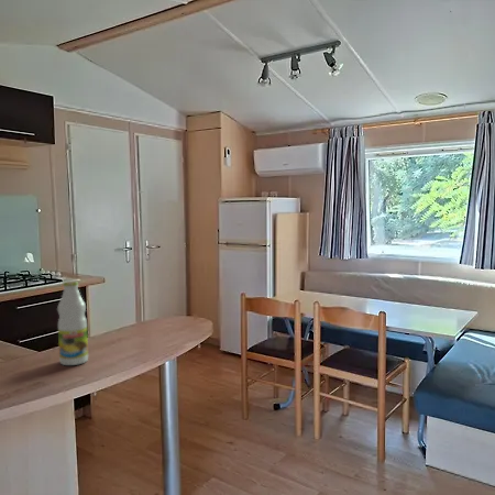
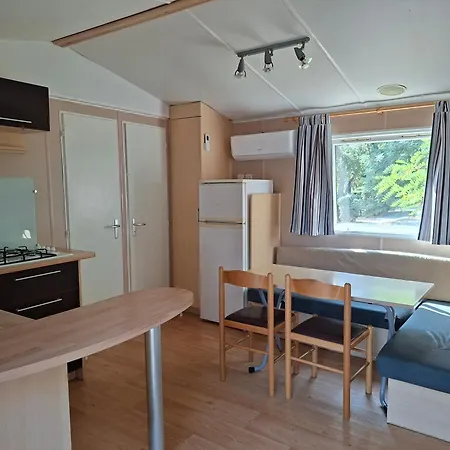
- bottle [56,280,89,366]
